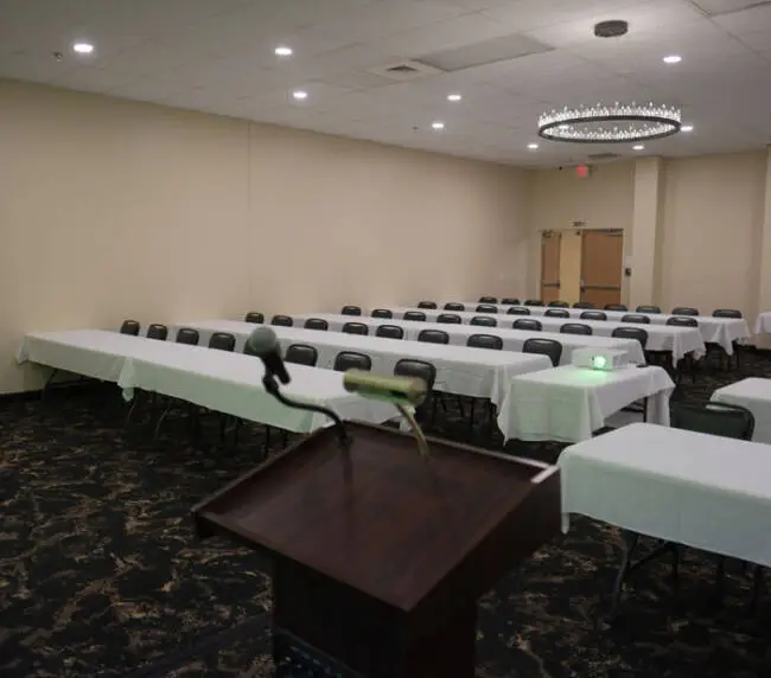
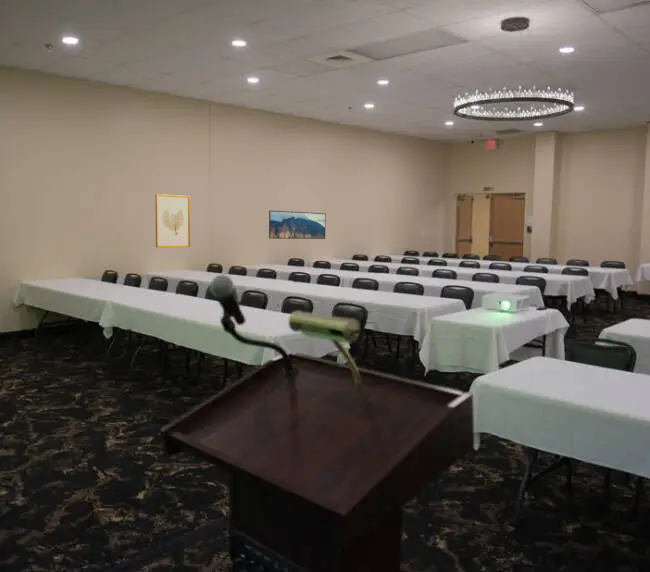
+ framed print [268,210,327,240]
+ wall art [155,193,191,248]
